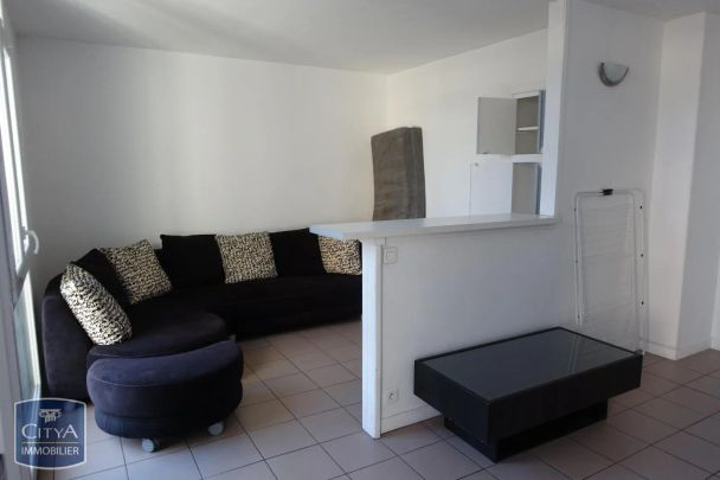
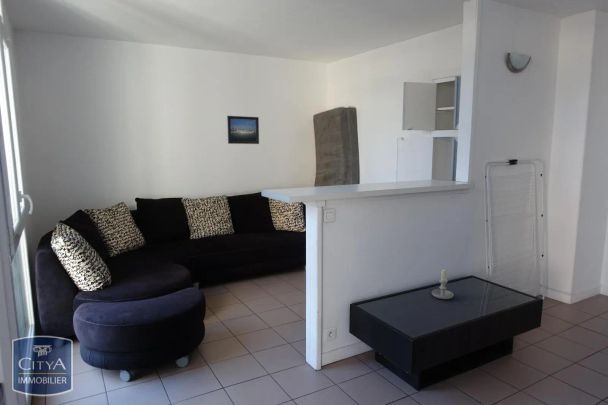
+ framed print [226,115,260,145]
+ candle [431,268,455,300]
